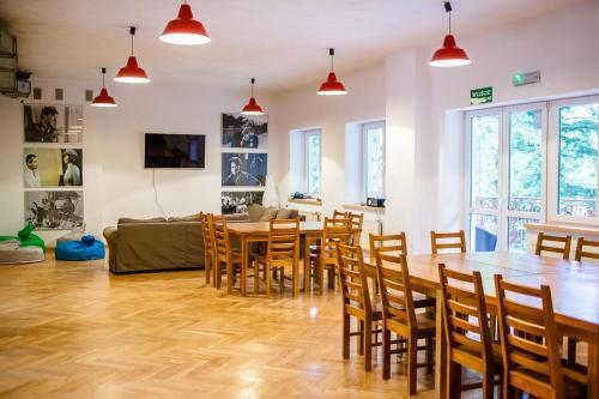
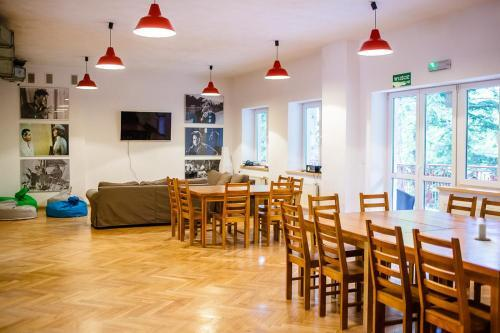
+ candle [473,218,492,241]
